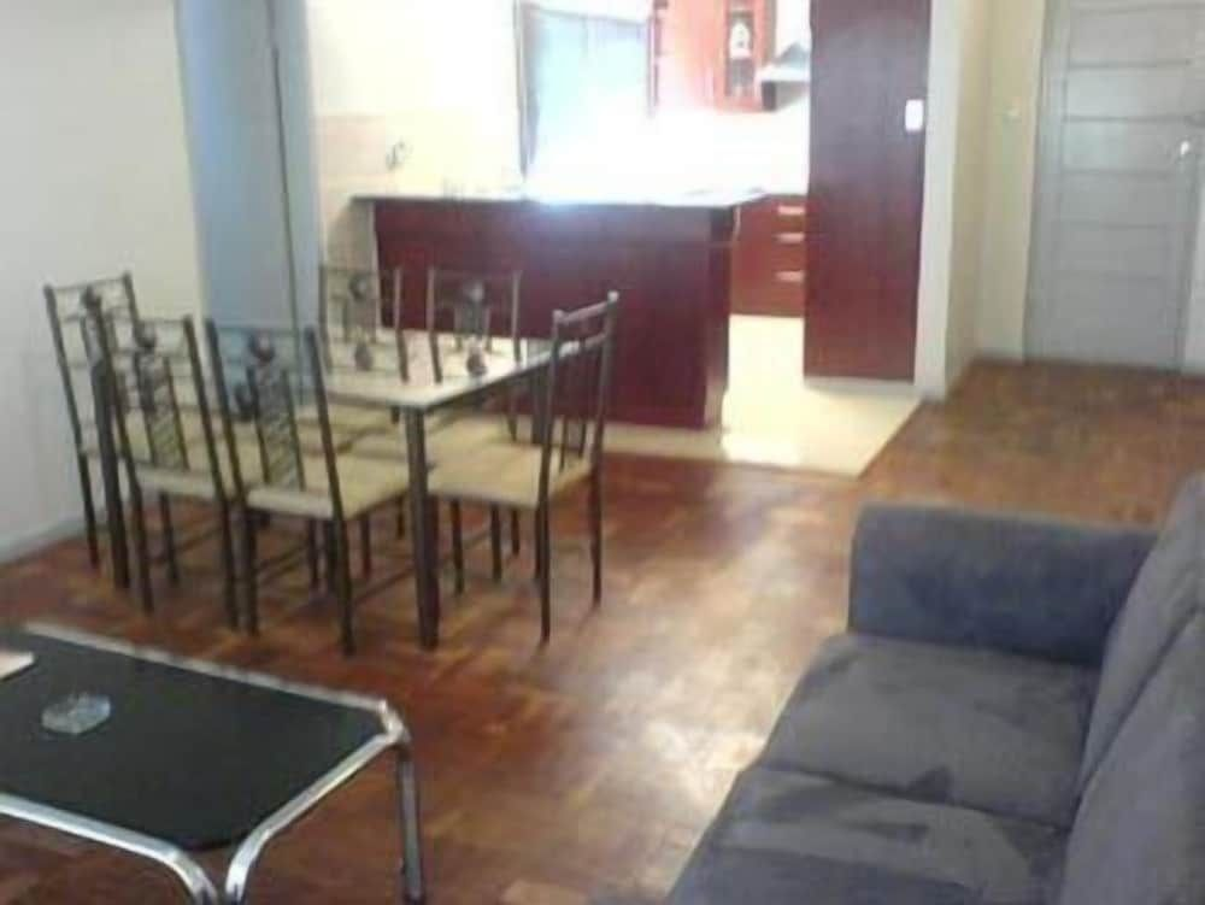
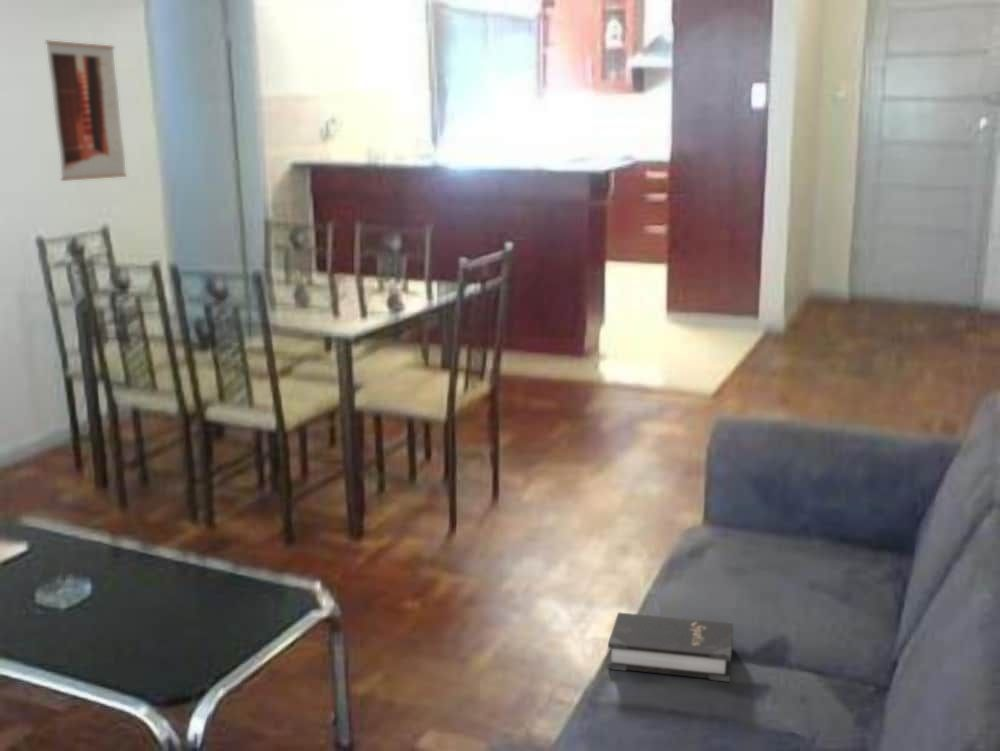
+ hardback book [607,611,734,683]
+ wall art [44,40,128,182]
